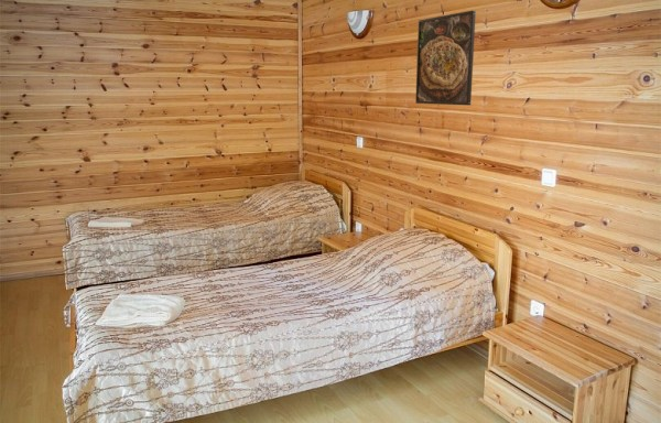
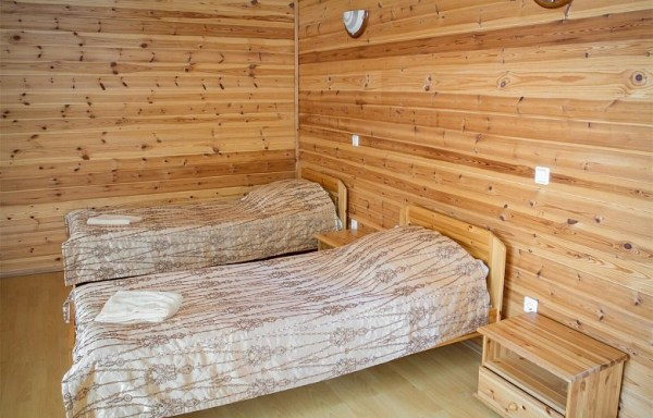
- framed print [414,9,477,106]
